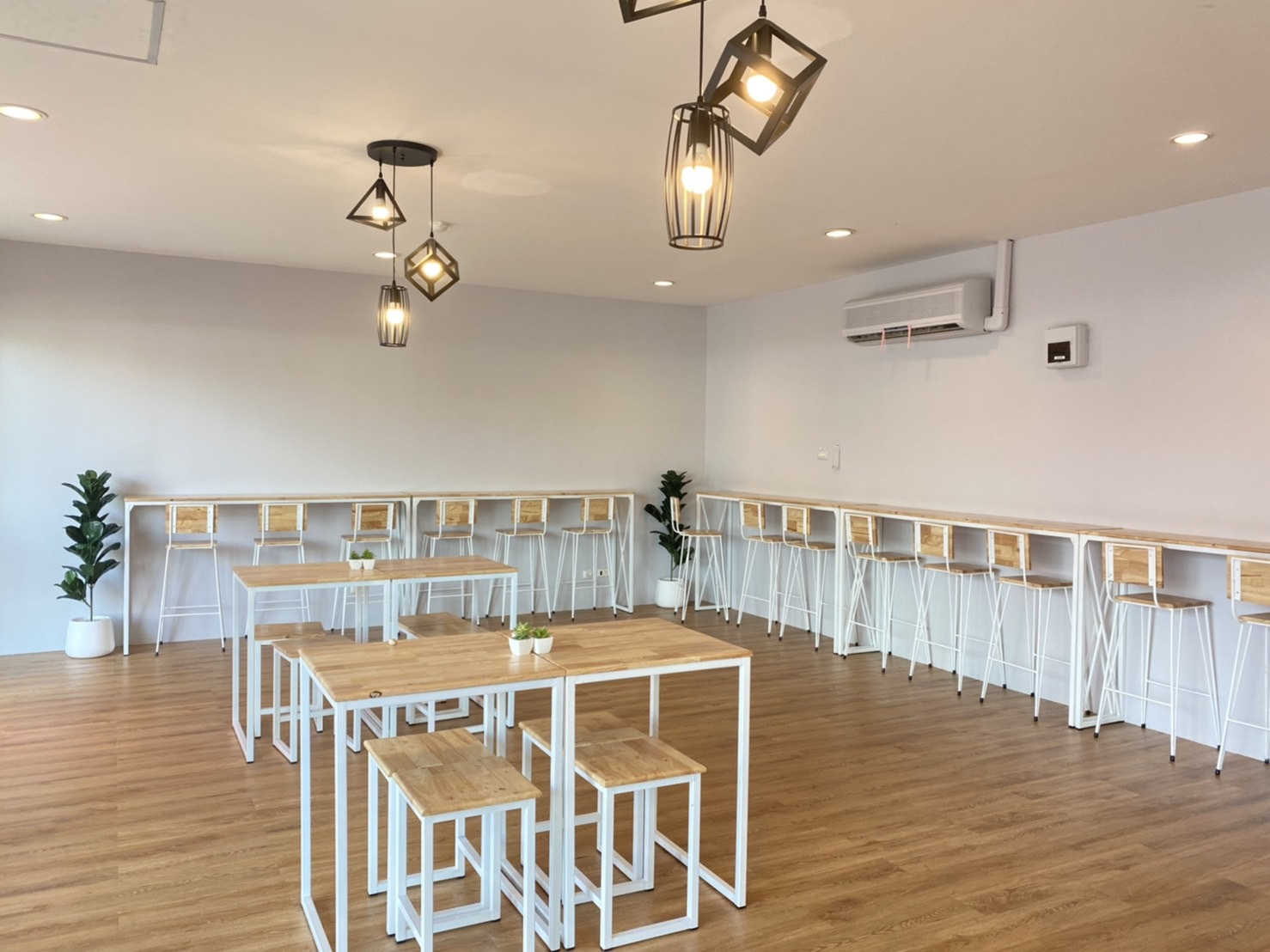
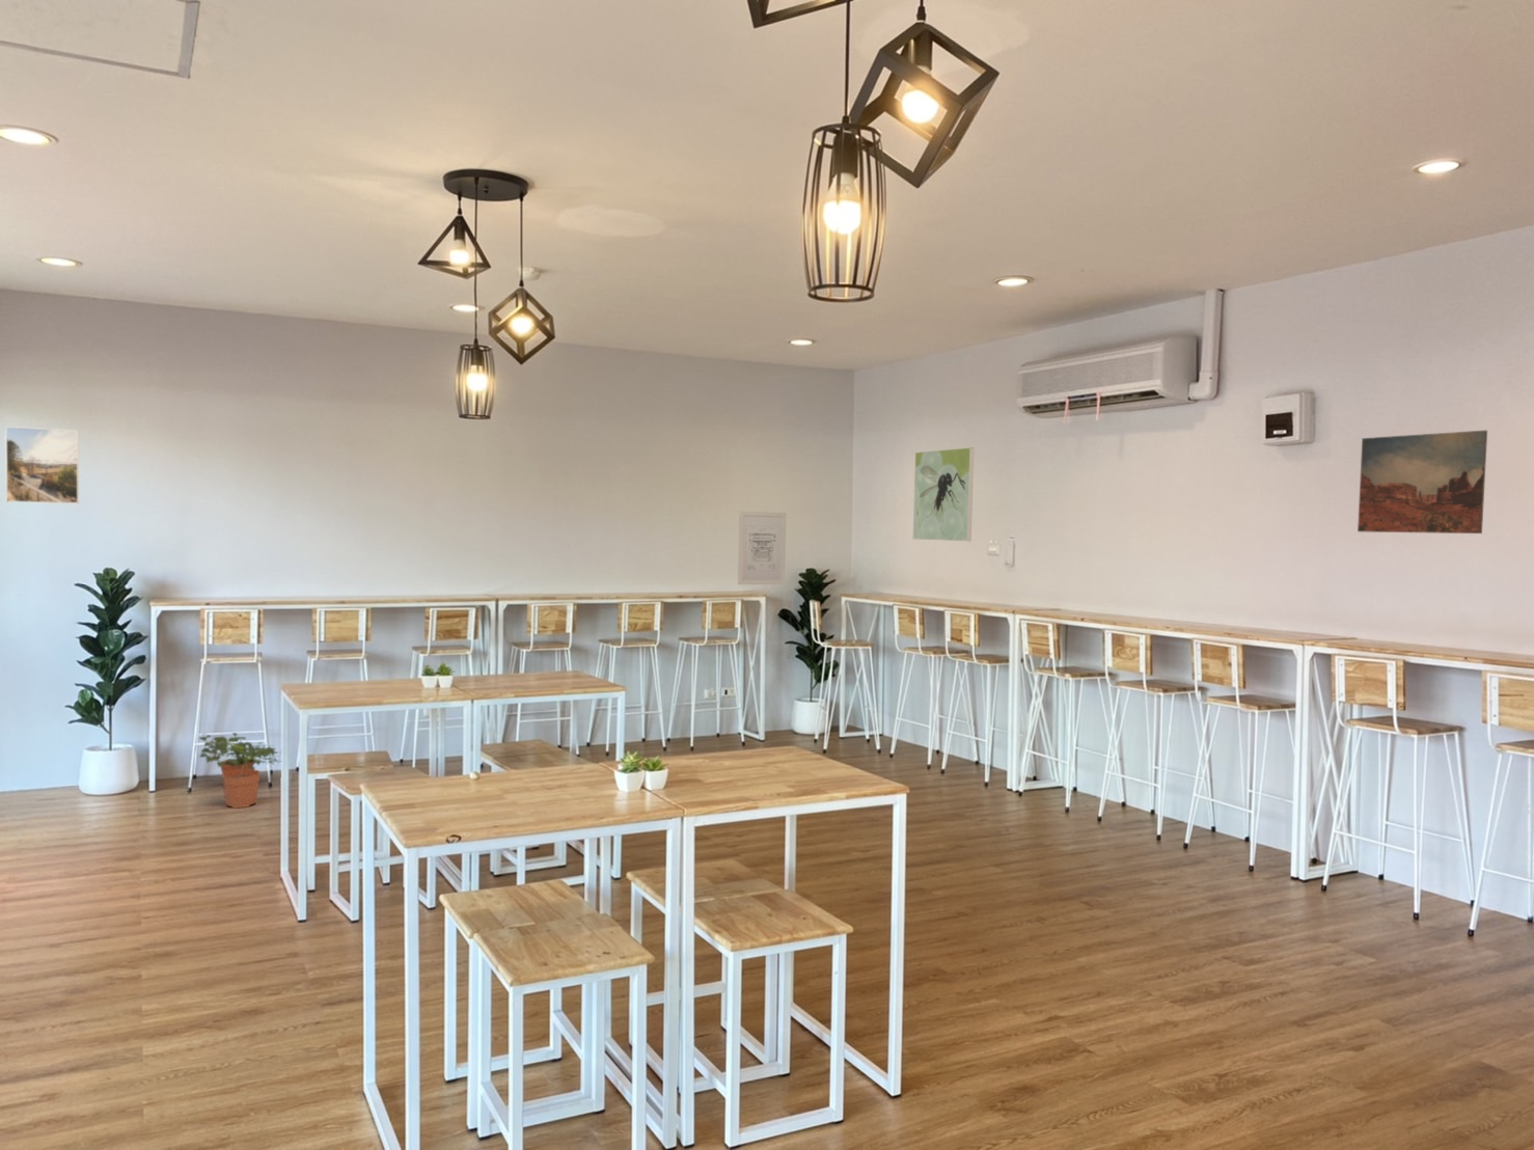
+ plant pot [221,756,262,808]
+ wall art [1356,430,1488,534]
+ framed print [4,425,80,505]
+ wall art [737,511,788,586]
+ potted plant [198,732,281,776]
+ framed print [912,446,975,542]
